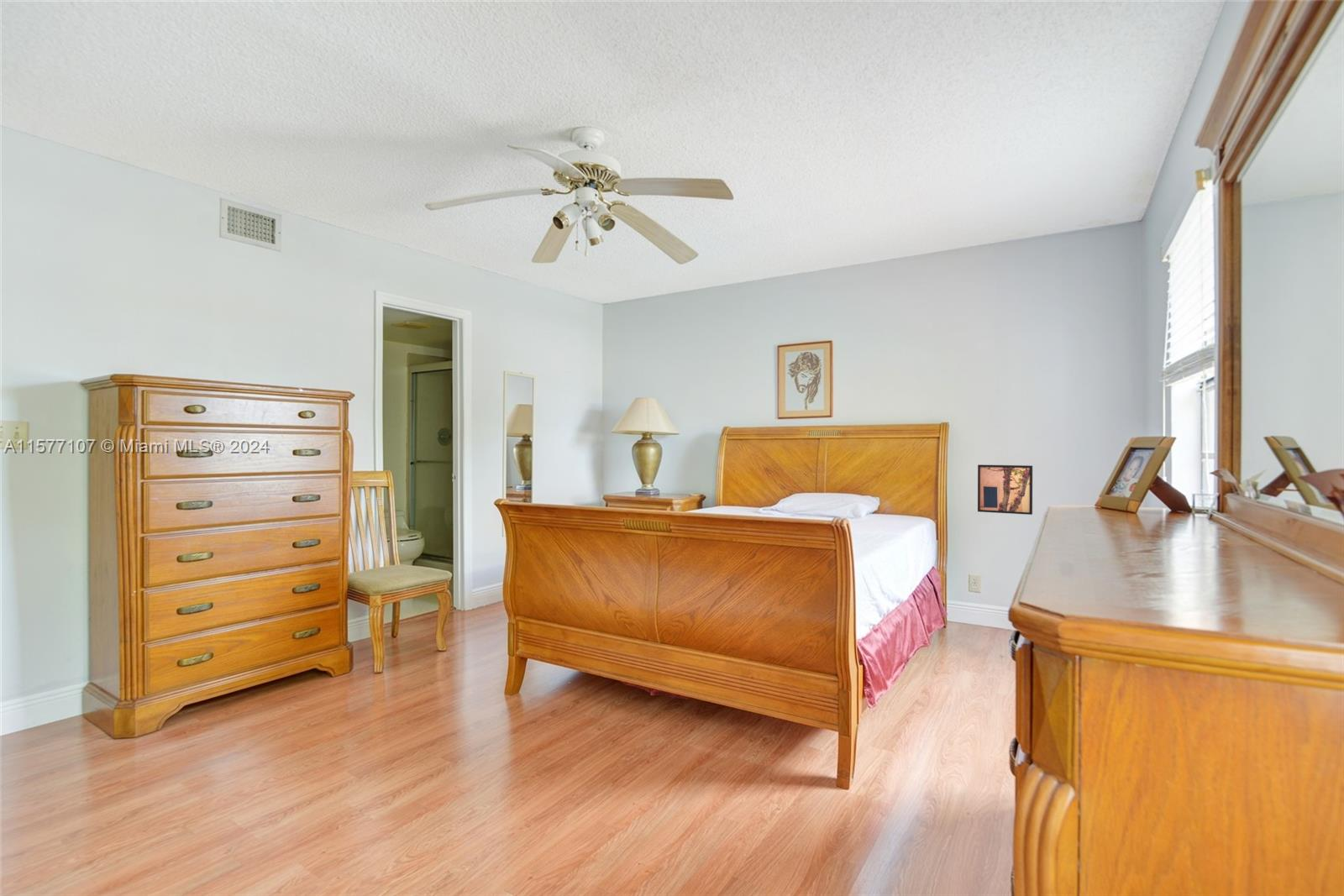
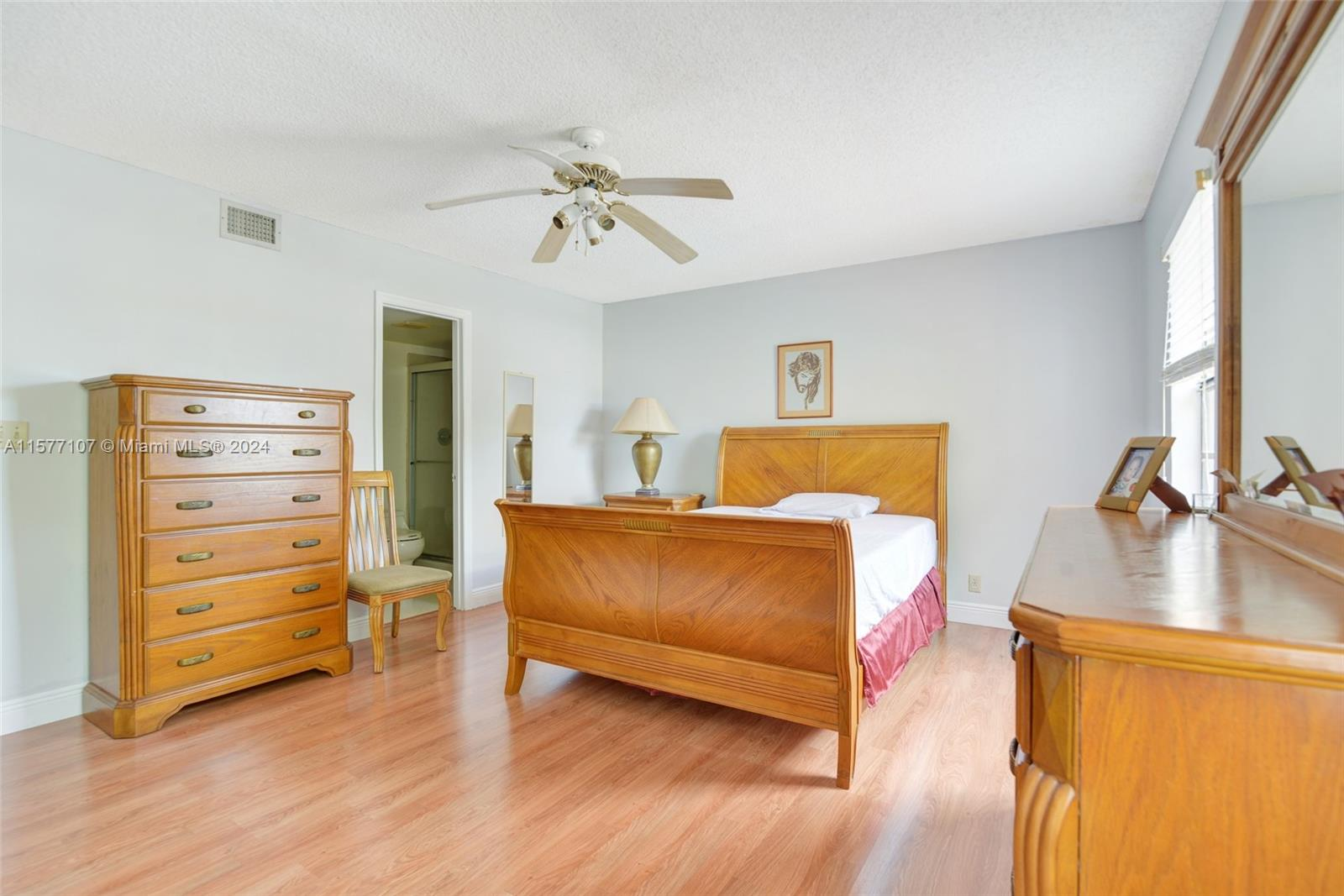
- wall art [977,464,1033,516]
